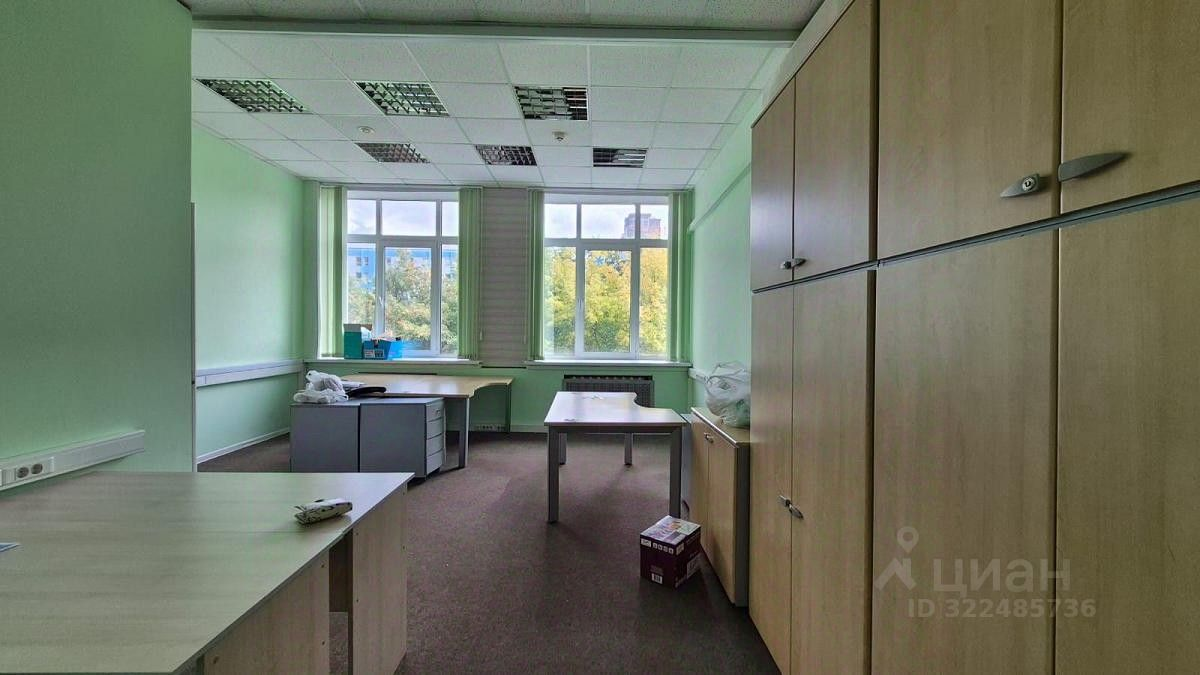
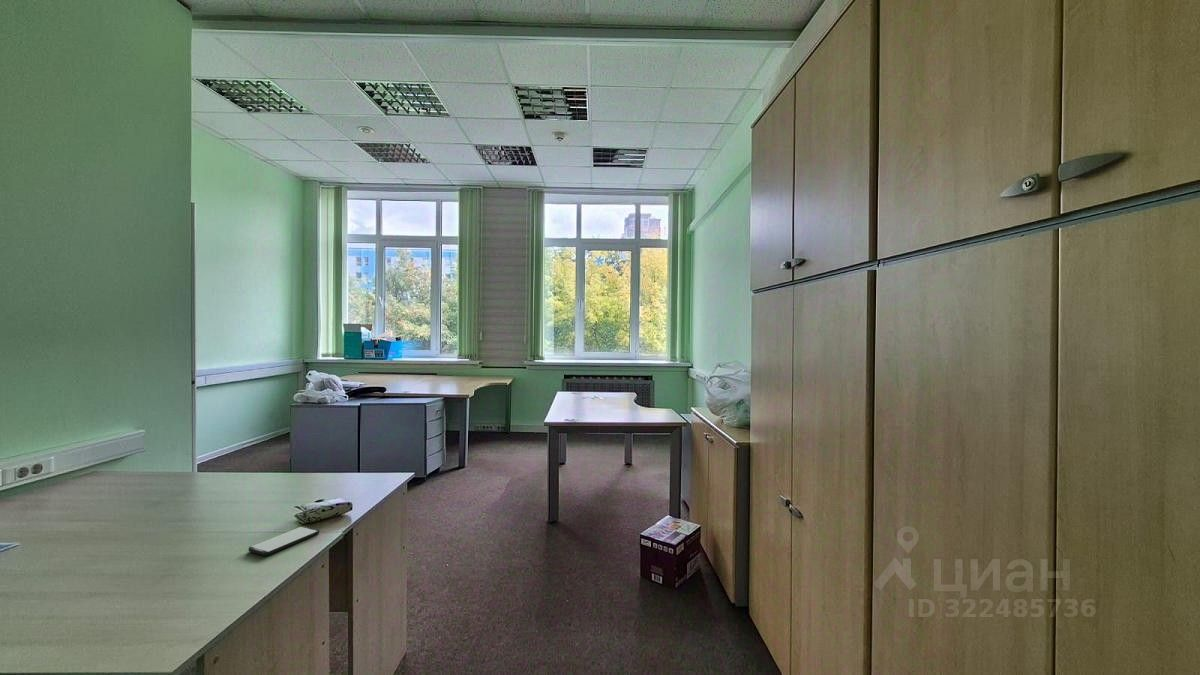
+ smartphone [248,525,320,557]
